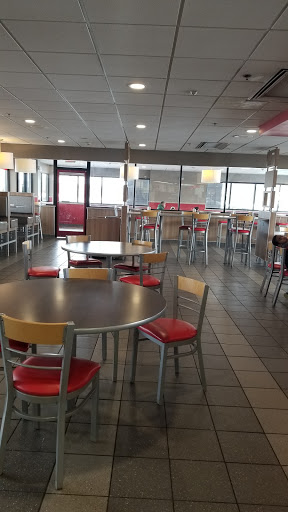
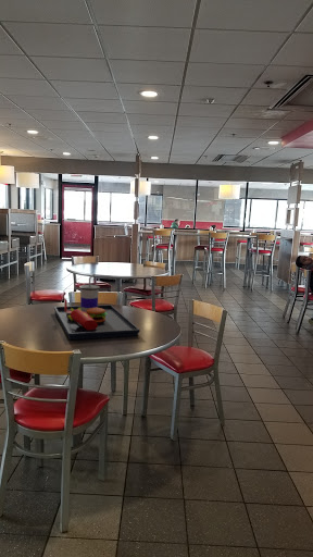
+ food tray [53,273,141,341]
